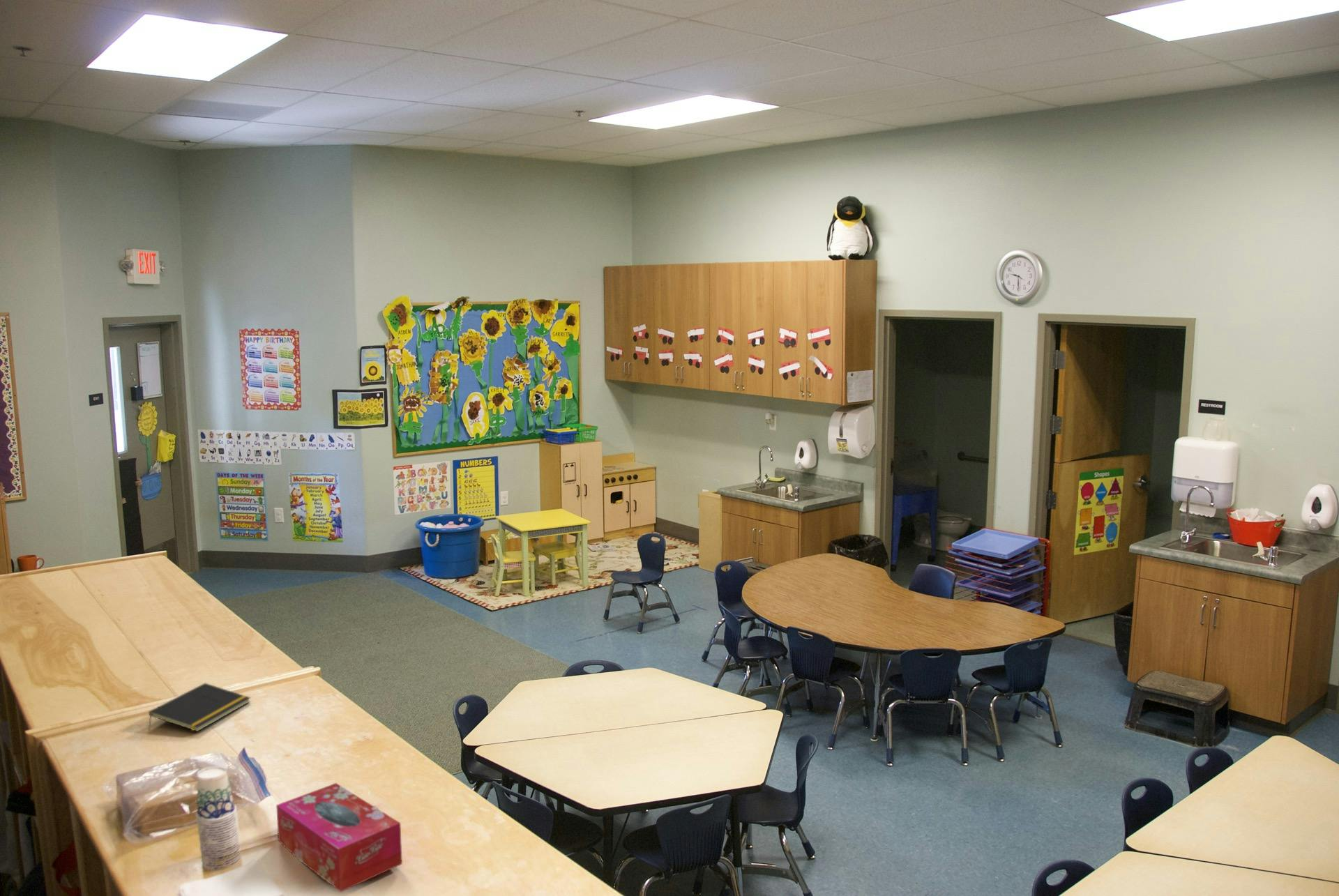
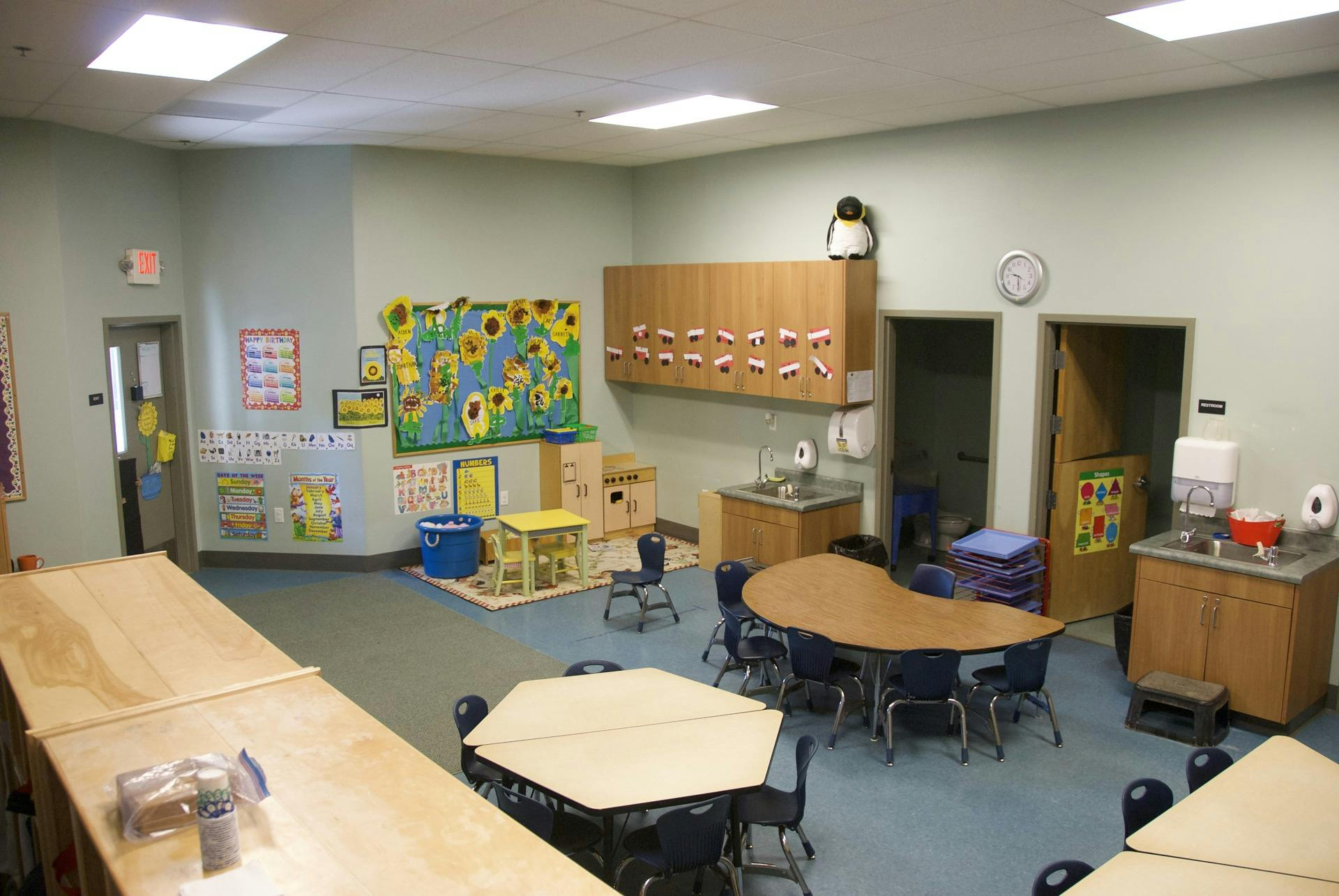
- tissue box [275,782,403,893]
- notepad [148,683,251,732]
